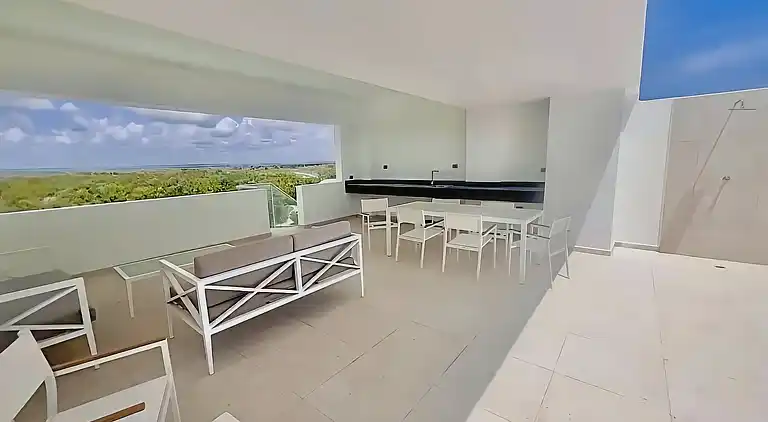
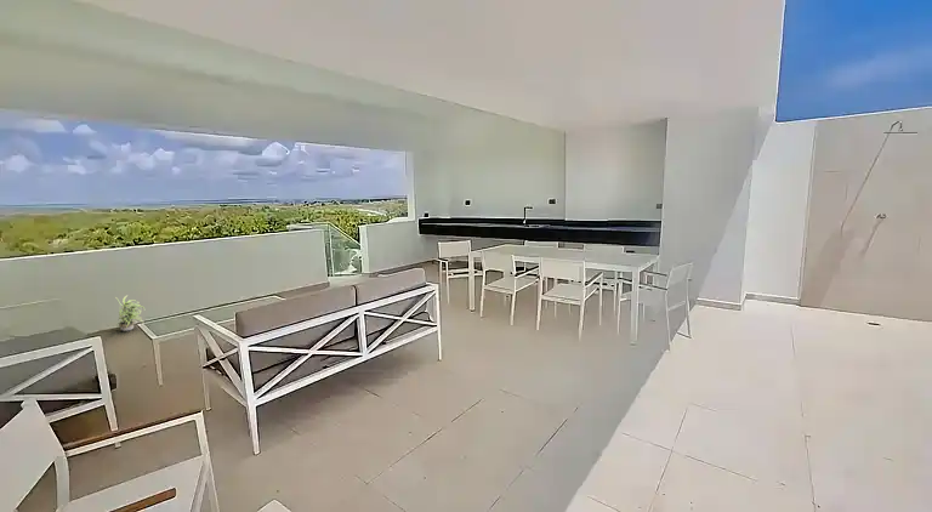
+ potted plant [115,295,146,332]
